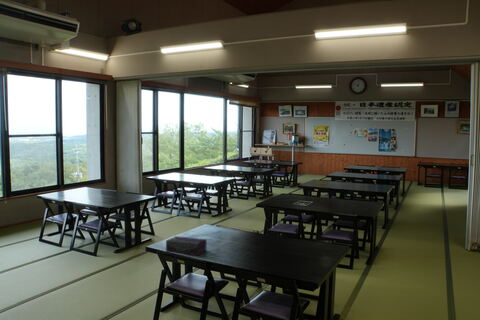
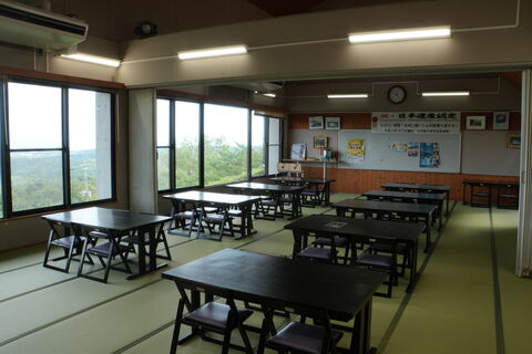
- tissue box [165,235,208,256]
